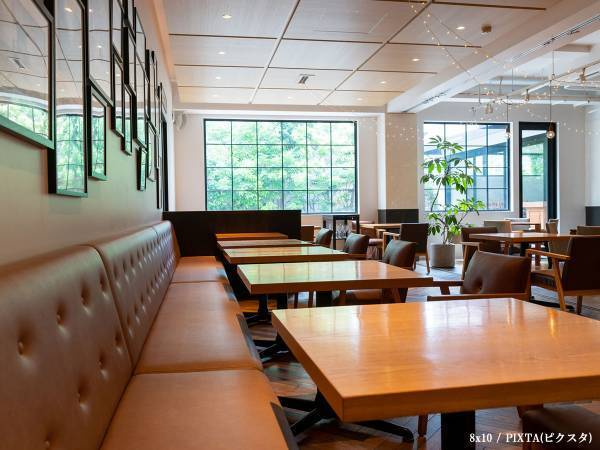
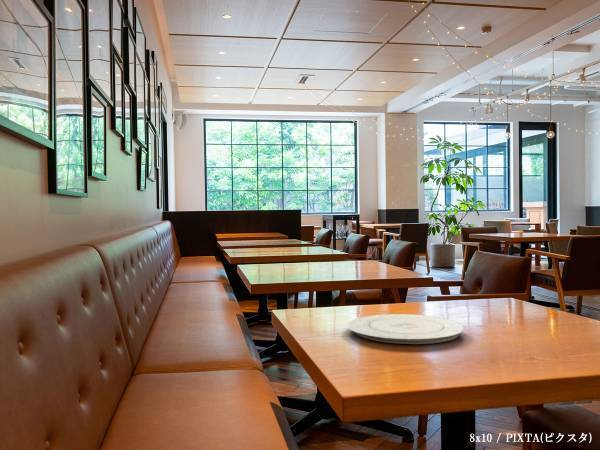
+ plate [346,313,466,345]
